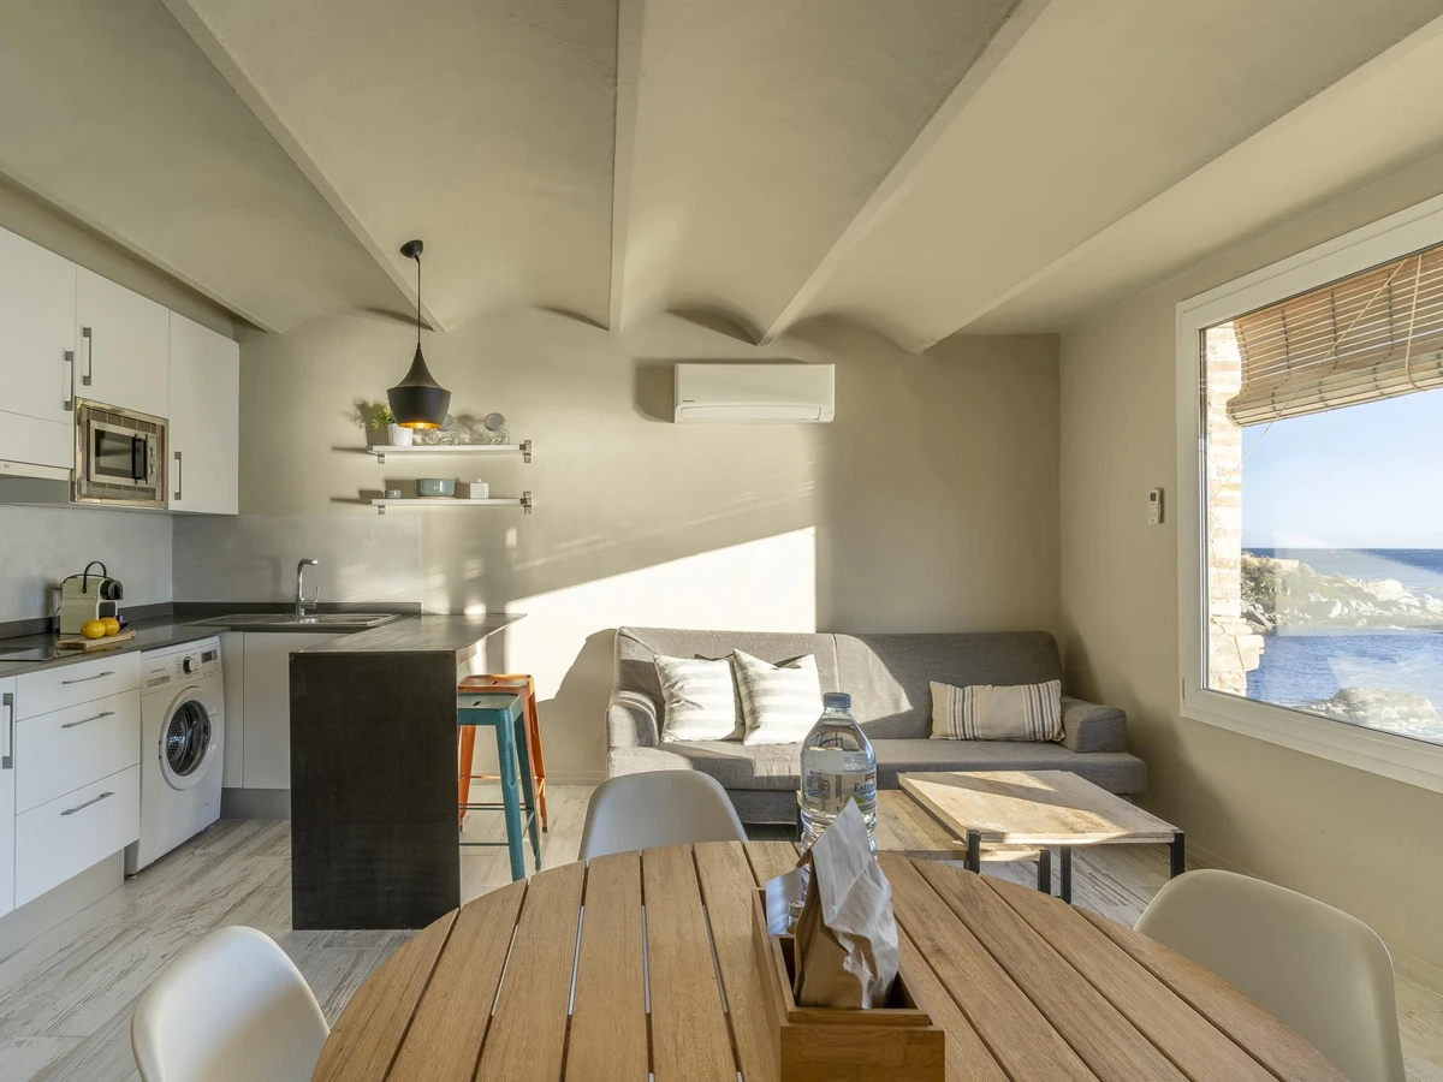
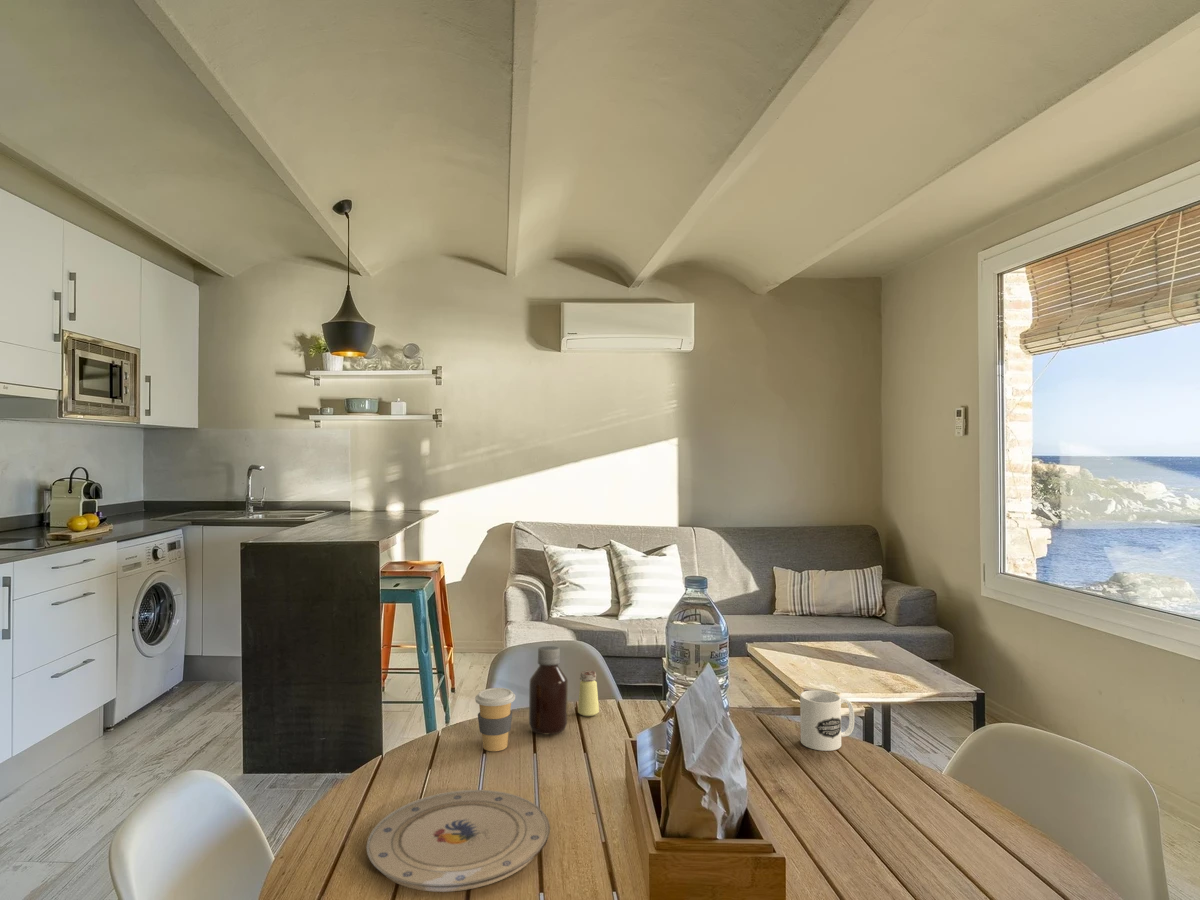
+ coffee cup [474,687,516,752]
+ plate [365,789,551,893]
+ mug [799,689,855,752]
+ saltshaker [577,669,600,717]
+ bottle [528,645,569,735]
